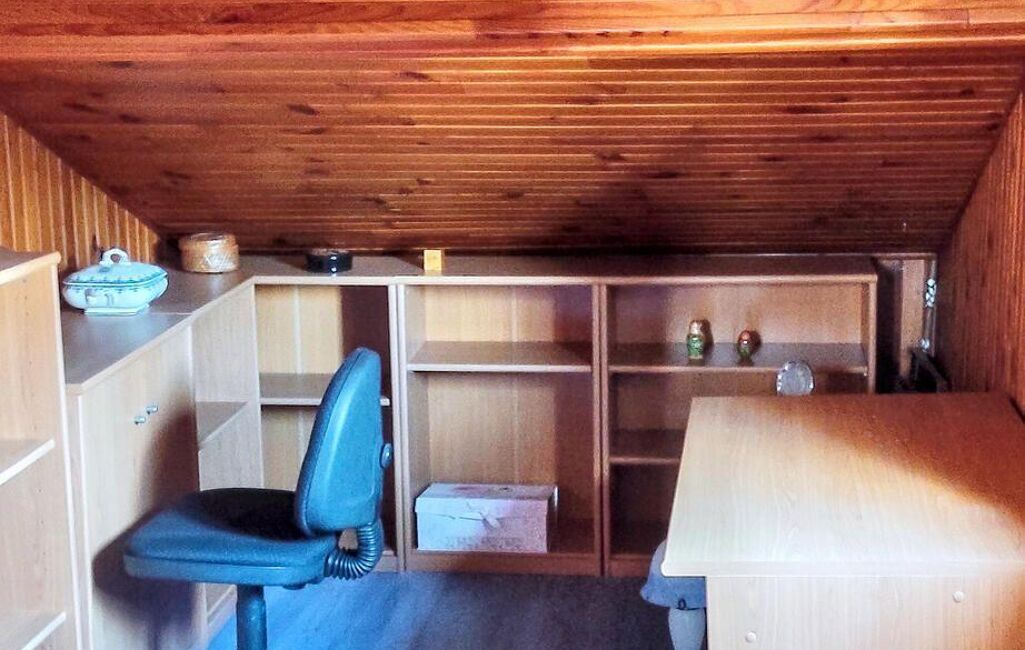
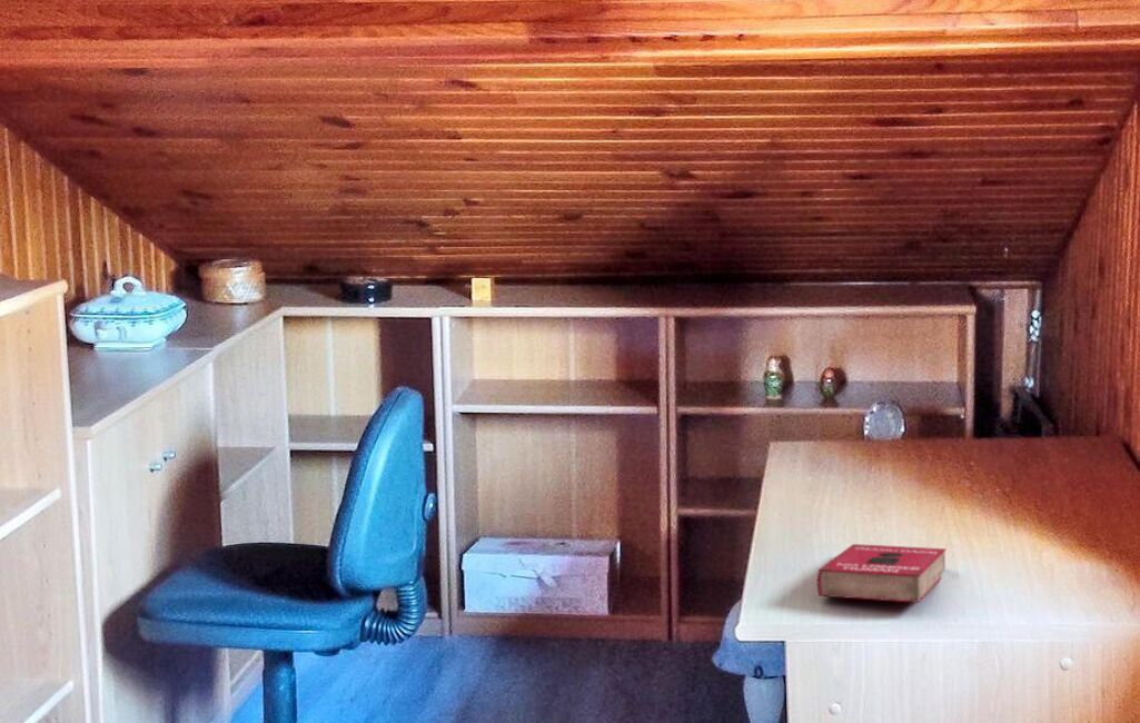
+ book [816,543,948,604]
